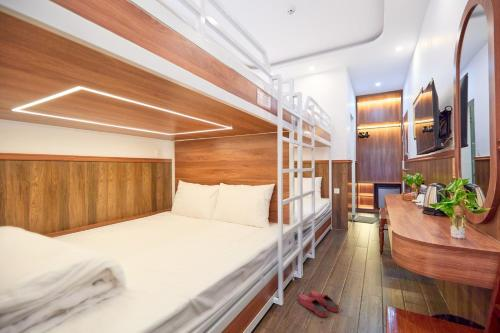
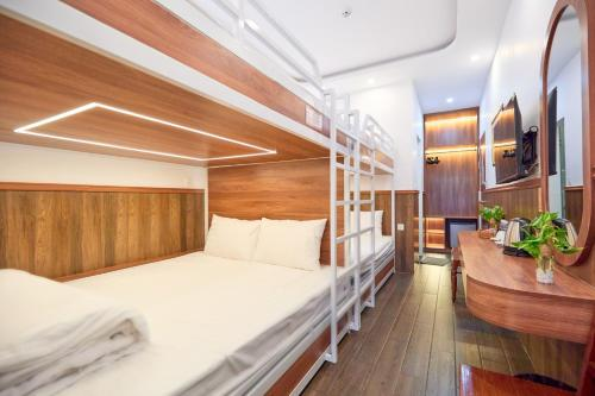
- slippers [297,290,339,318]
